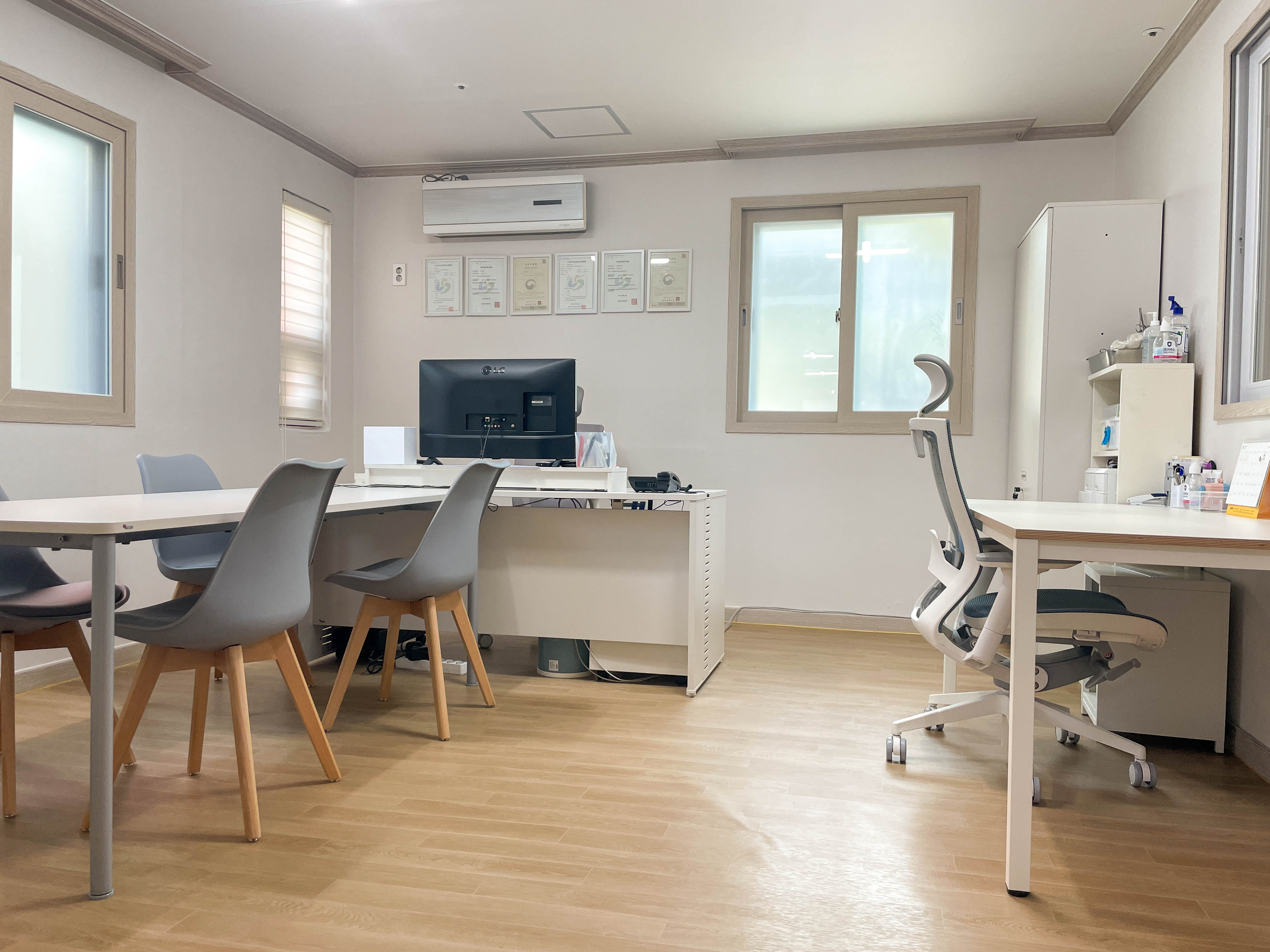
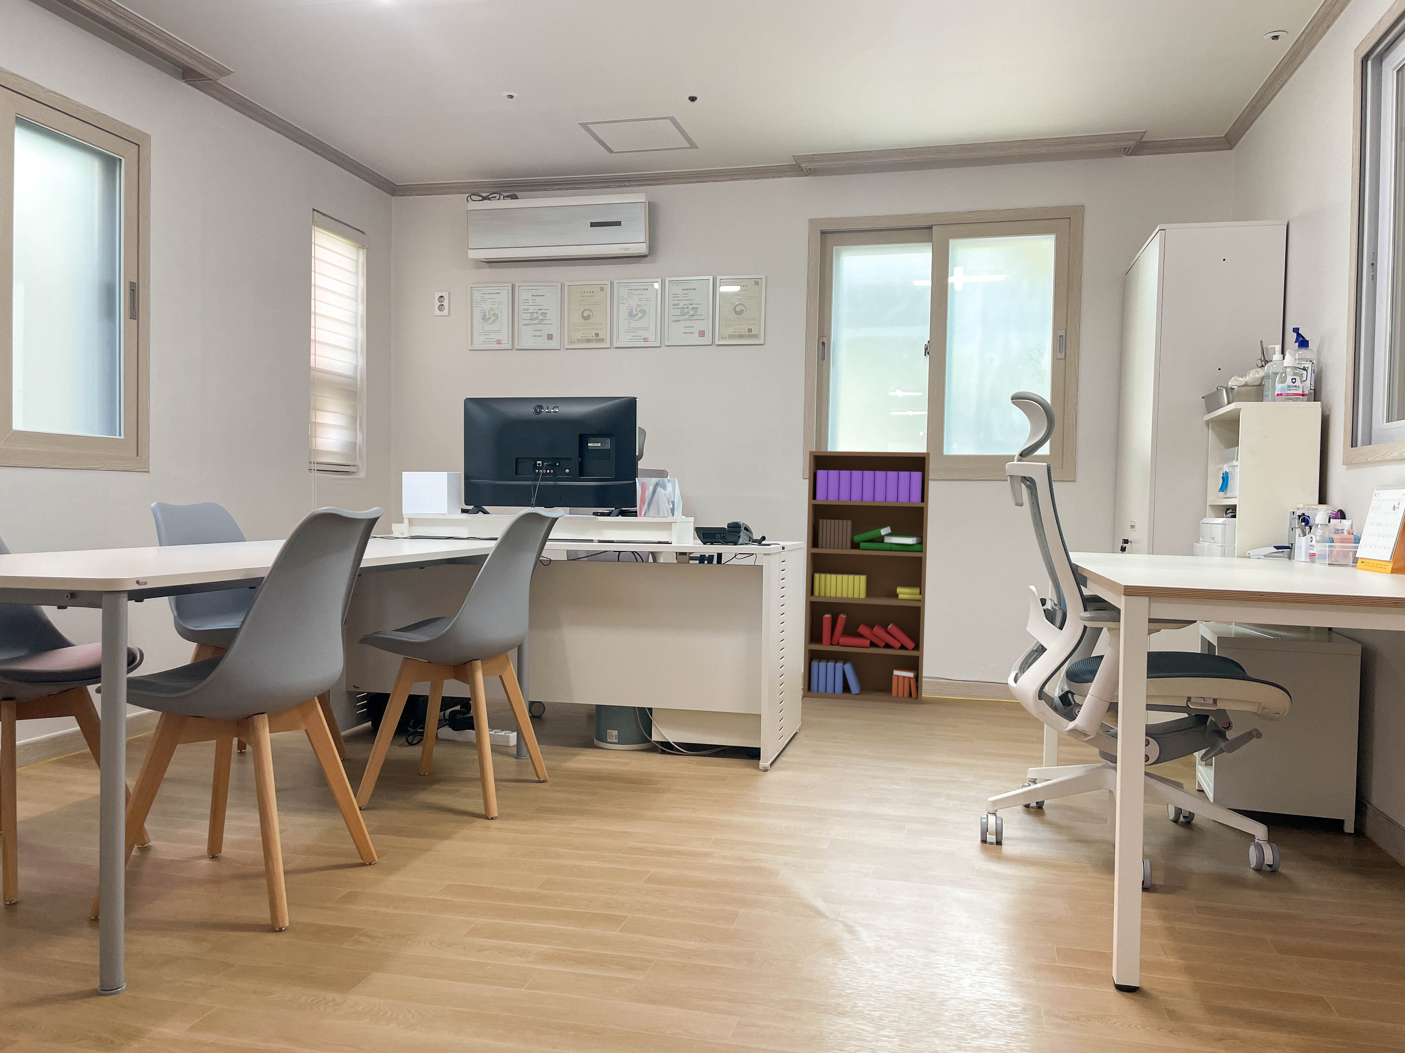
+ smoke detector [683,91,702,103]
+ bookshelf [802,450,930,705]
